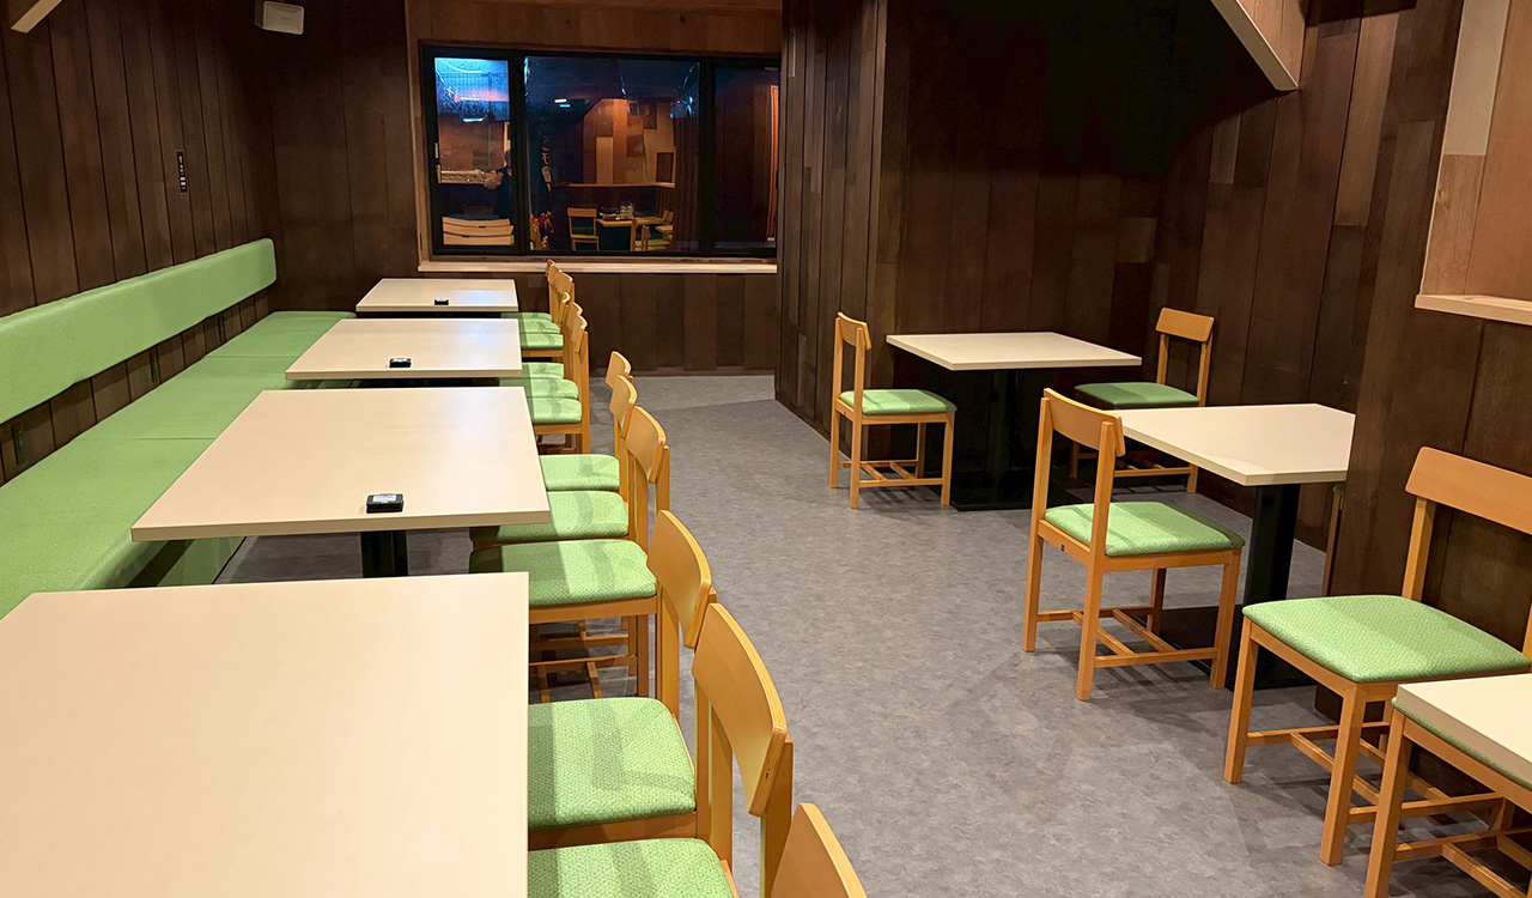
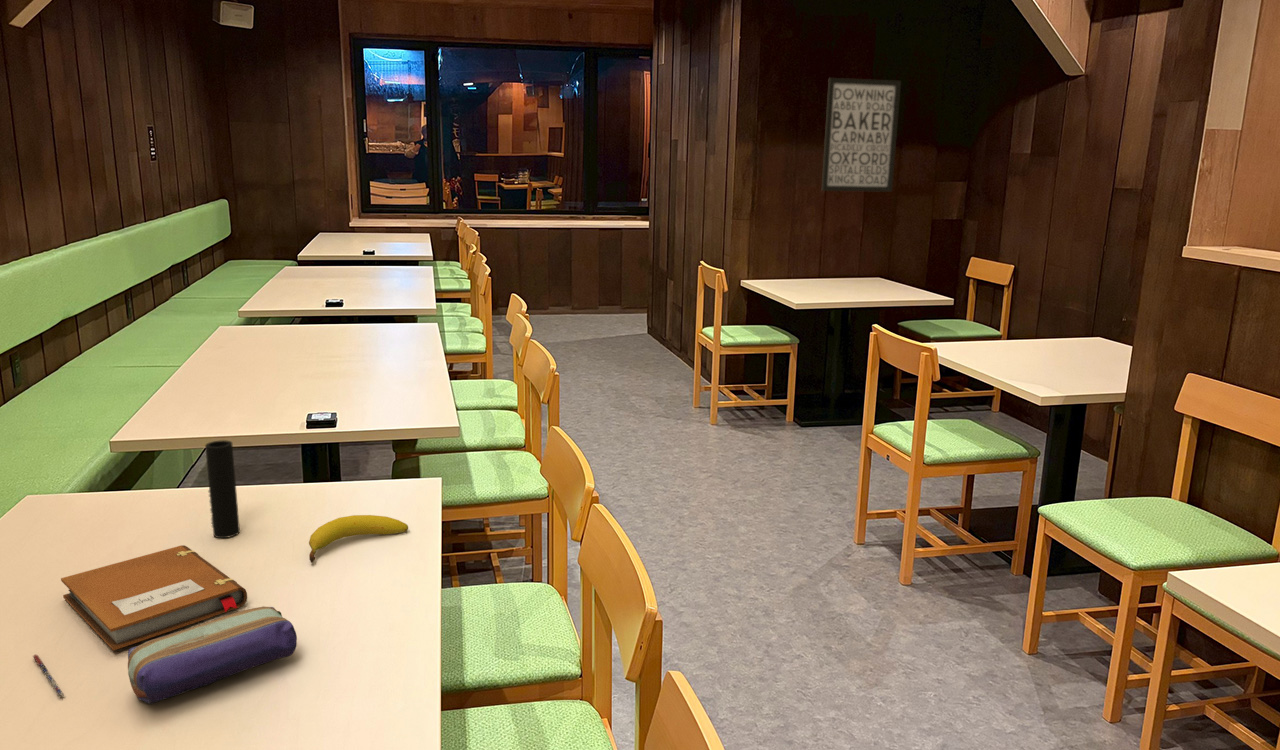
+ pen [32,654,66,697]
+ pencil case [127,606,298,705]
+ cup [204,439,241,539]
+ notebook [60,544,248,651]
+ fruit [308,514,409,563]
+ wall art [821,77,902,193]
